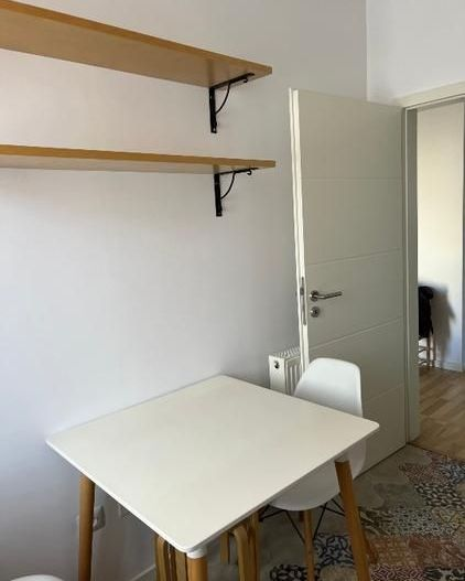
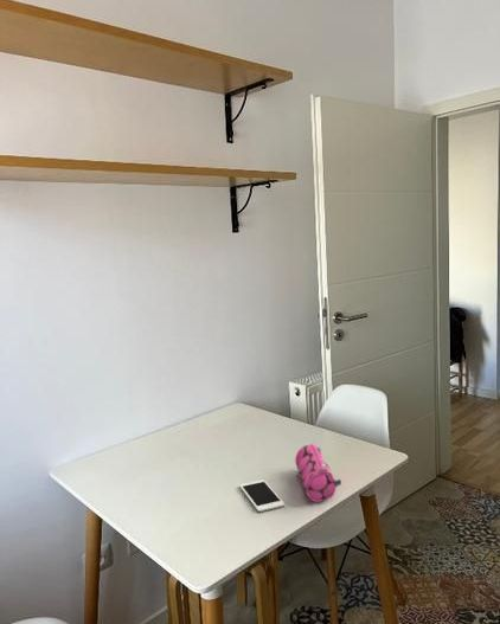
+ pencil case [294,443,342,503]
+ cell phone [238,478,286,513]
